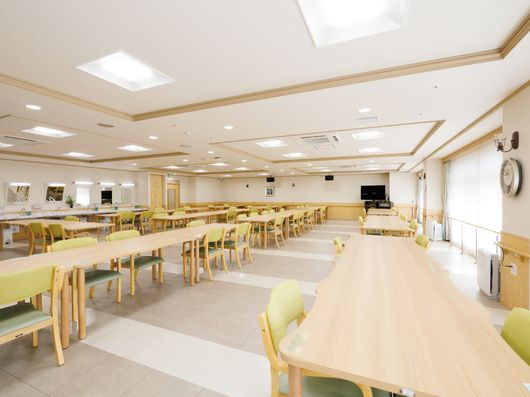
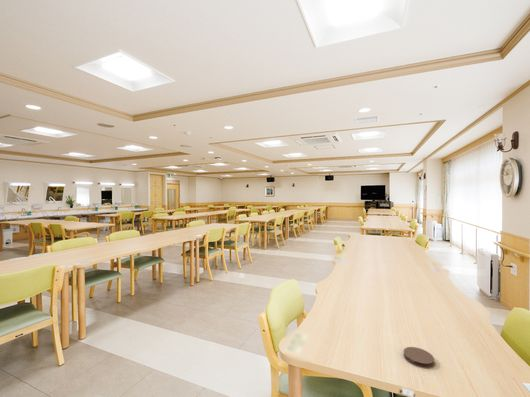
+ coaster [403,346,435,368]
